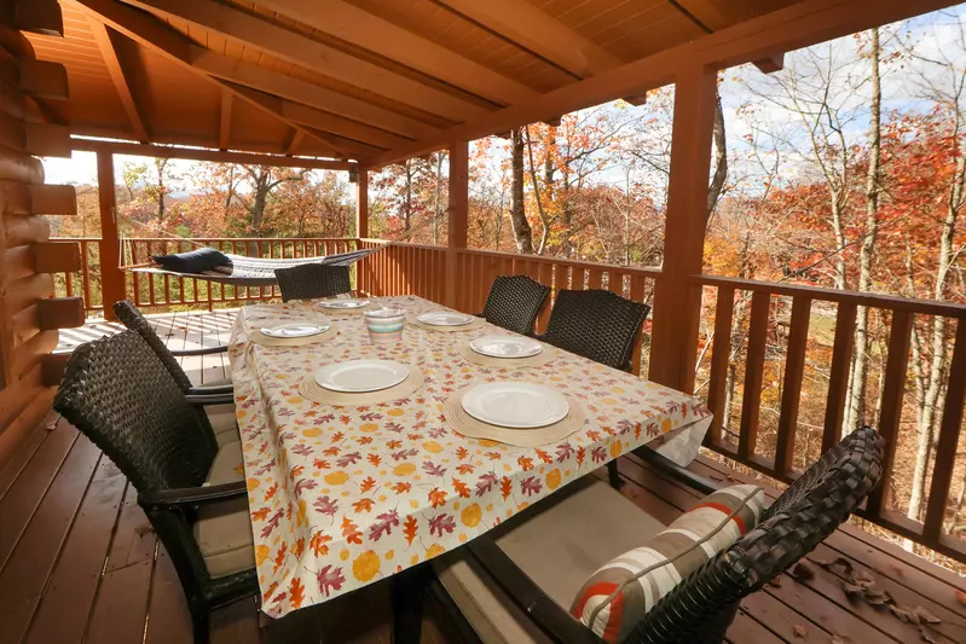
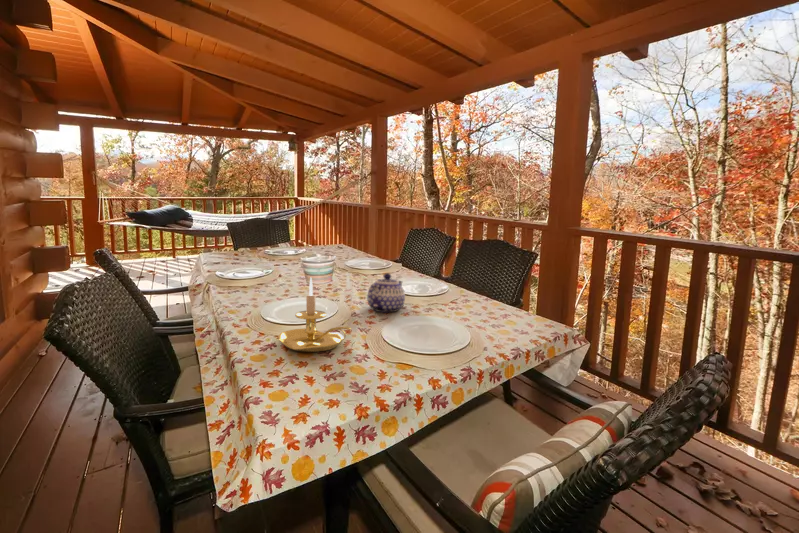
+ candle holder [277,276,352,353]
+ teapot [367,272,406,313]
